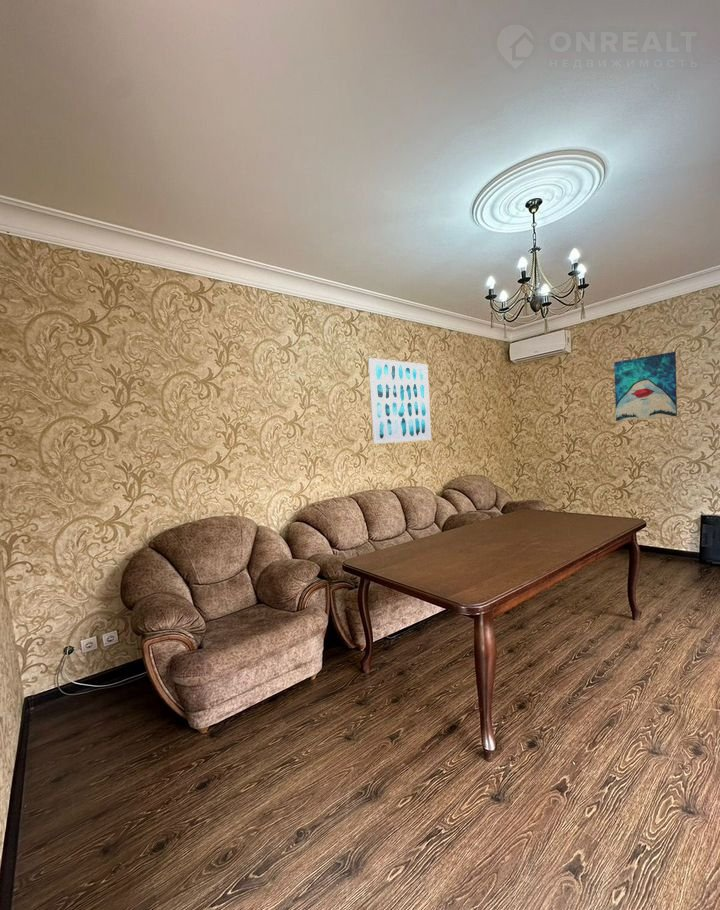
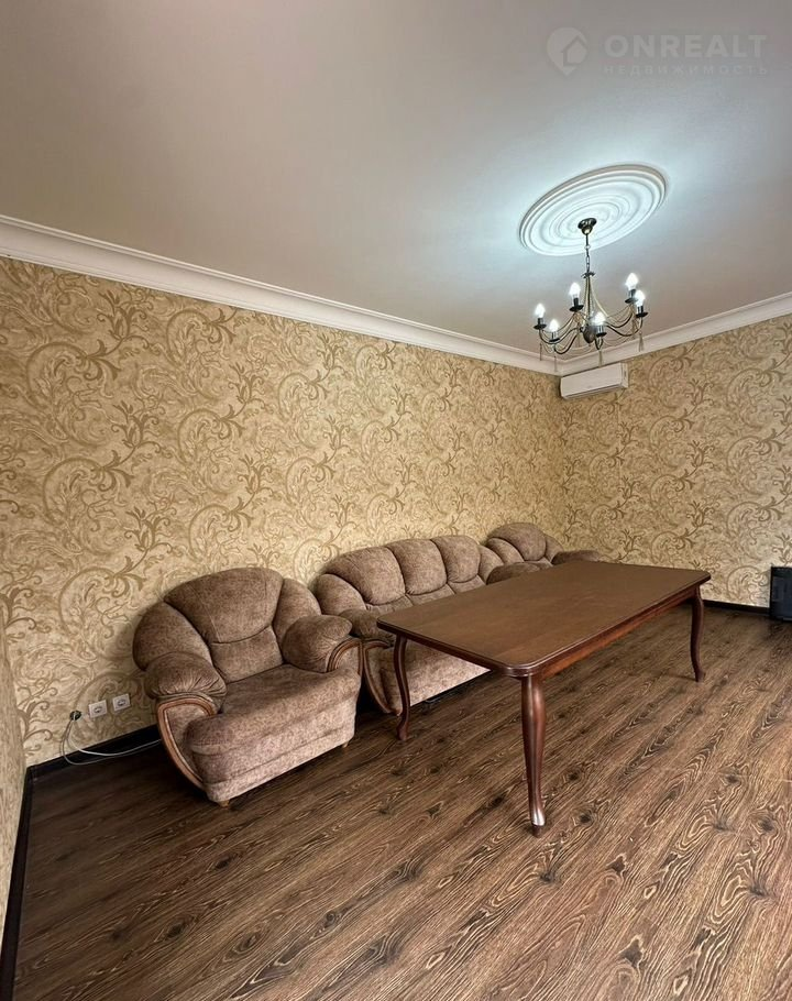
- wall art [367,357,432,445]
- wall art [613,351,678,422]
